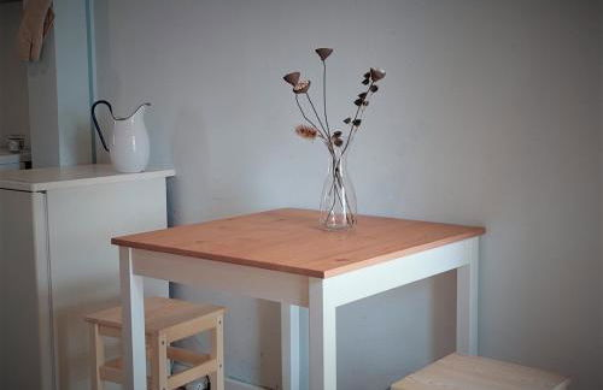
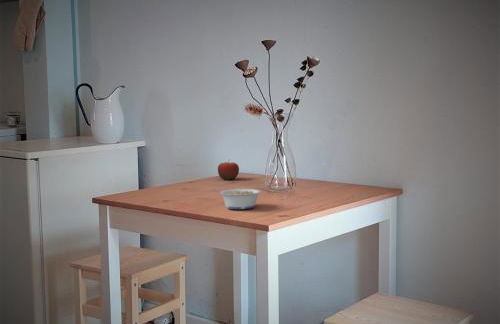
+ fruit [217,160,240,181]
+ legume [211,188,262,210]
